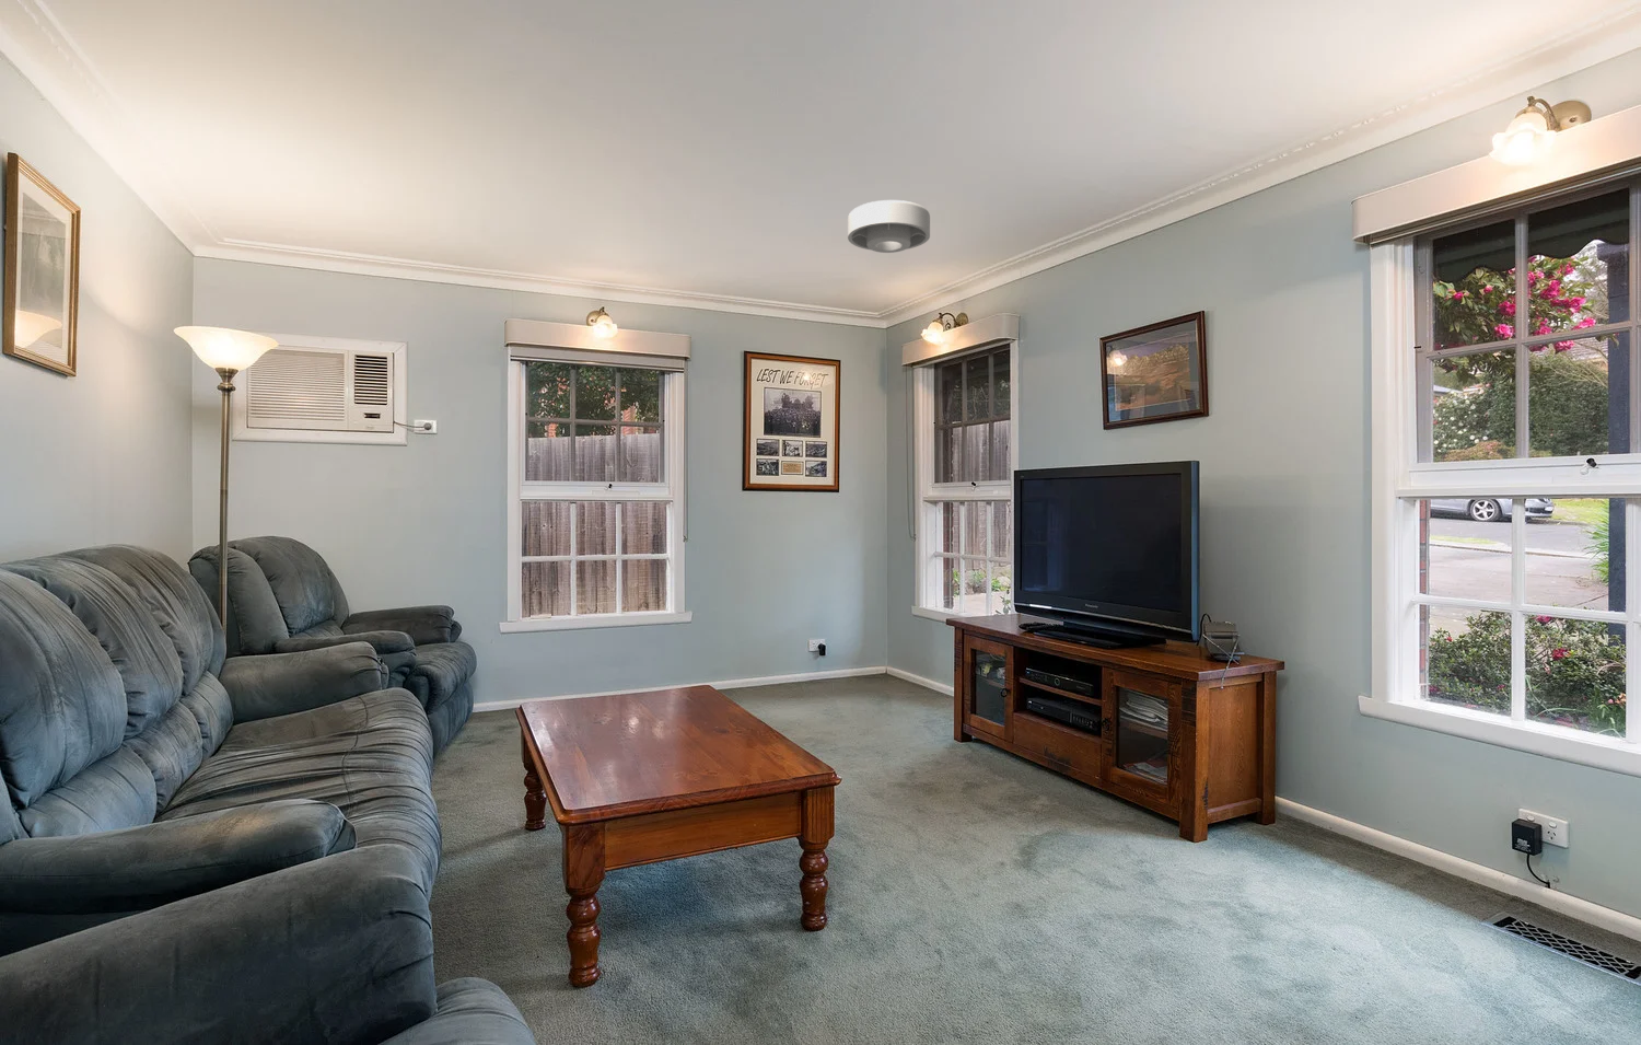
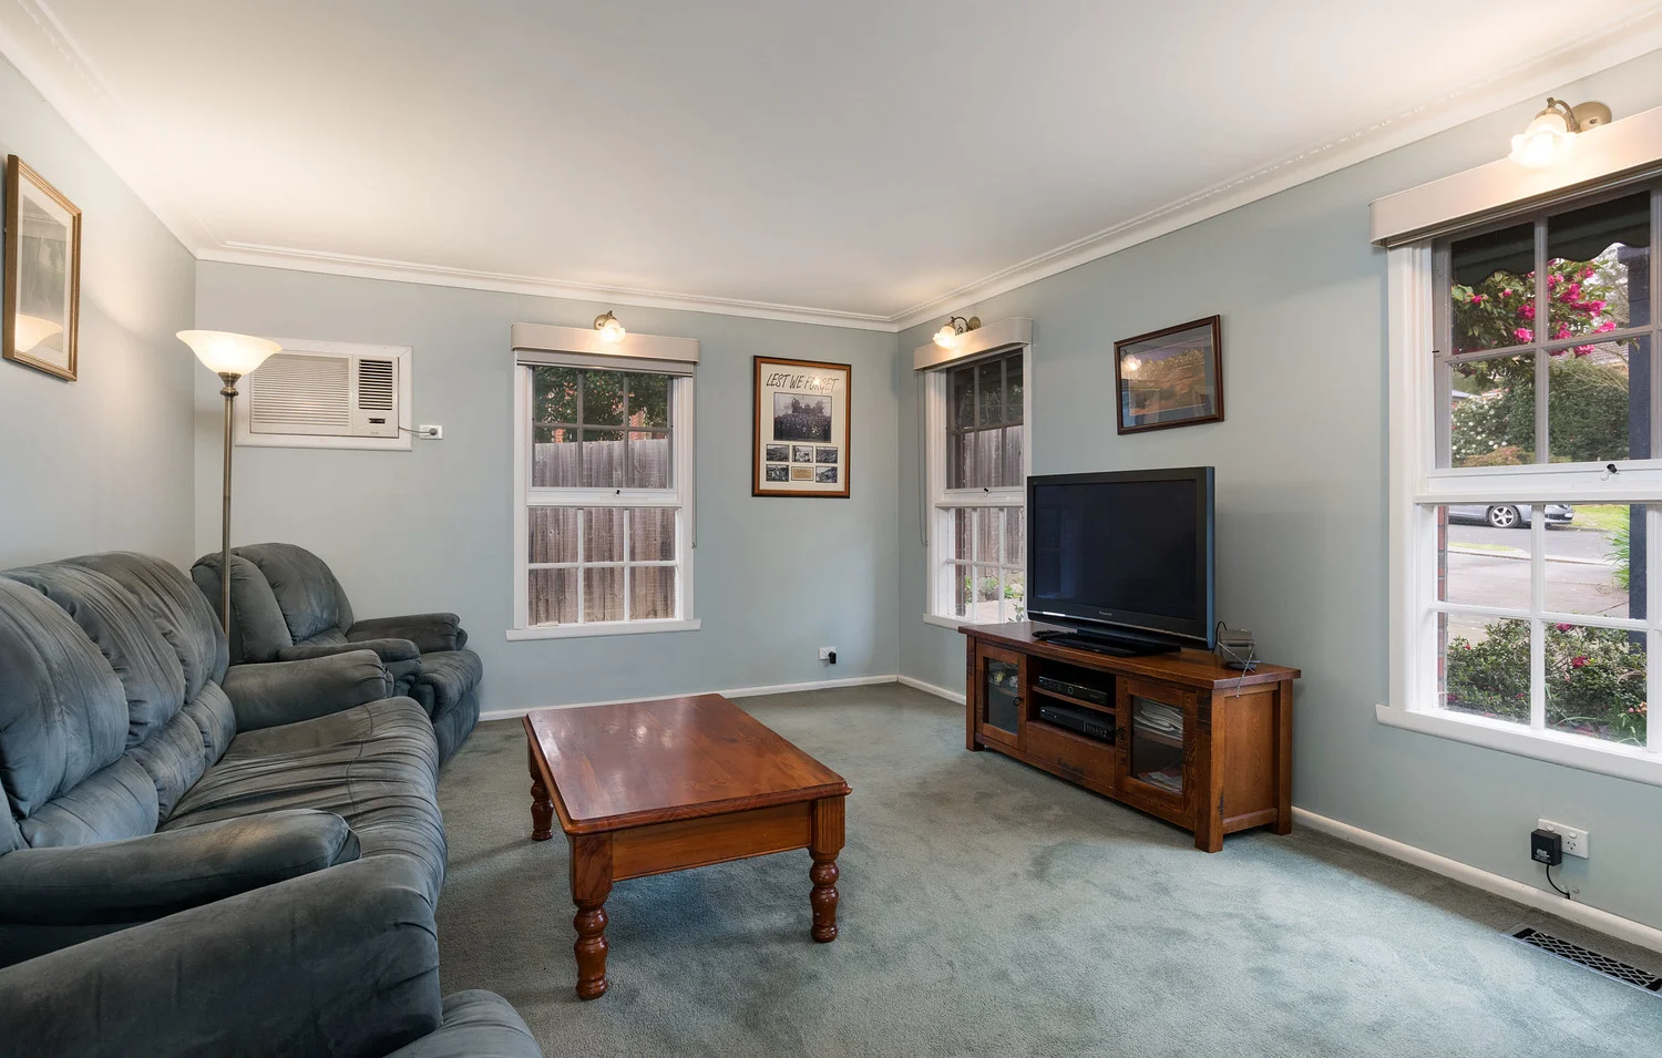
- ceiling light [847,200,931,253]
